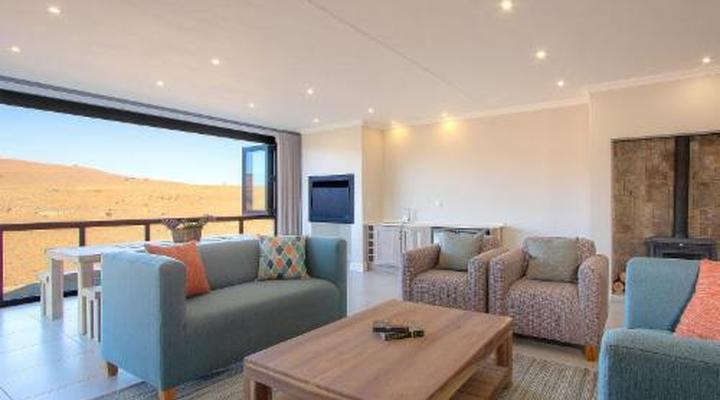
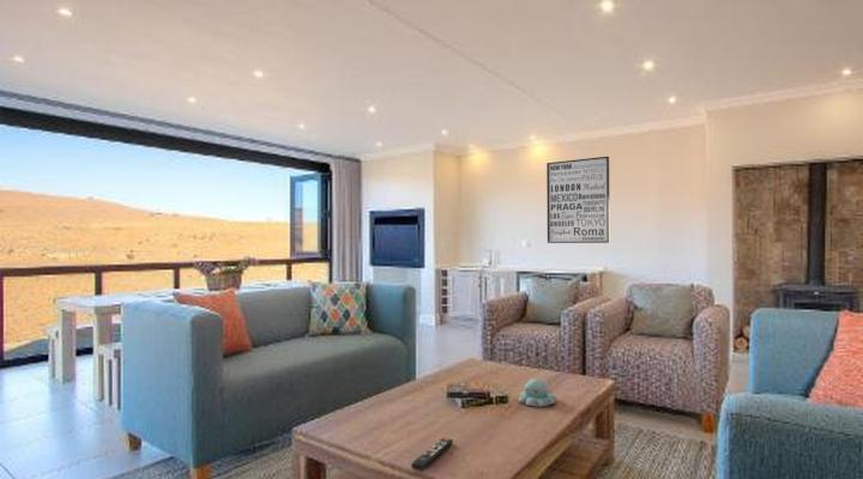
+ candle [518,377,557,408]
+ wall art [545,156,611,244]
+ remote control [410,437,454,472]
